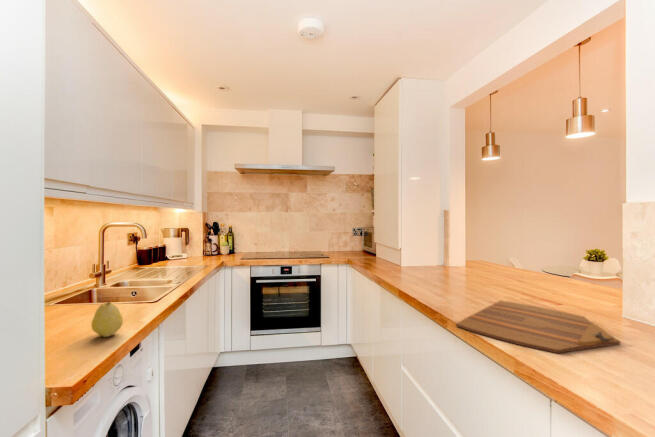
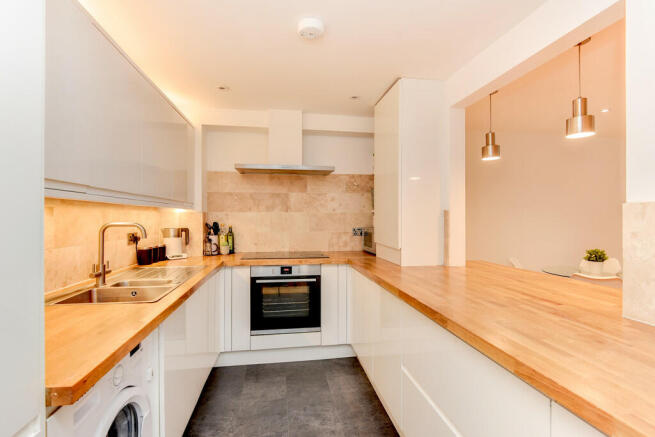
- cutting board [455,300,621,355]
- fruit [90,299,124,338]
